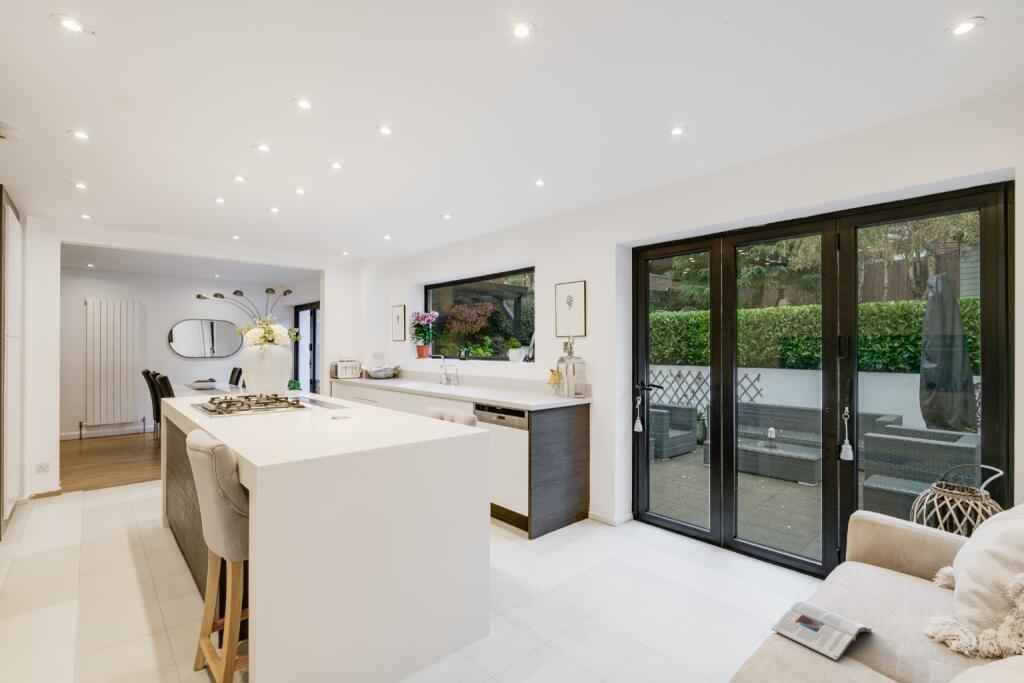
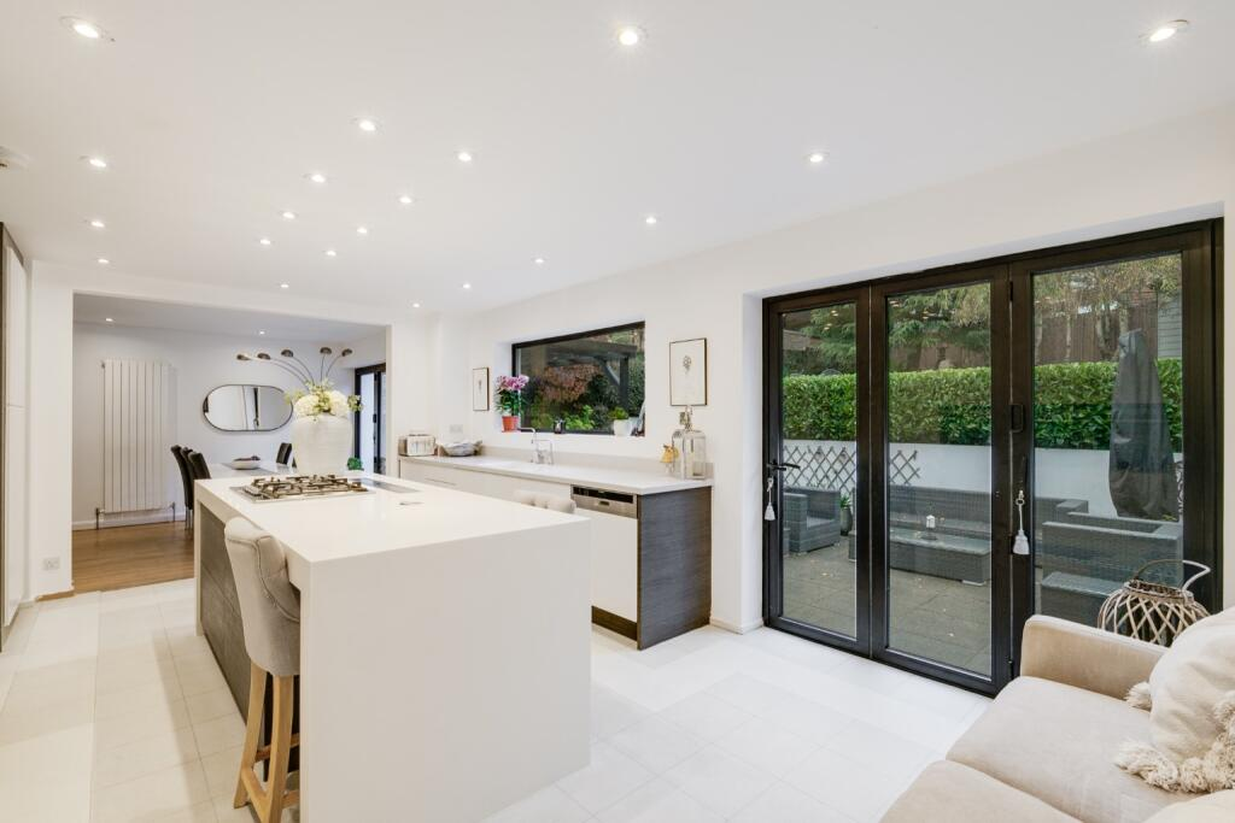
- magazine [770,600,873,662]
